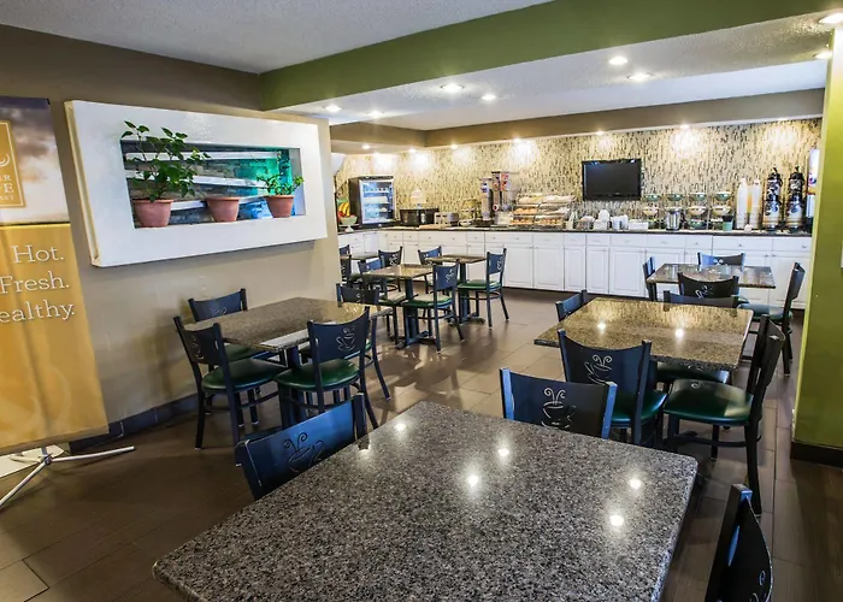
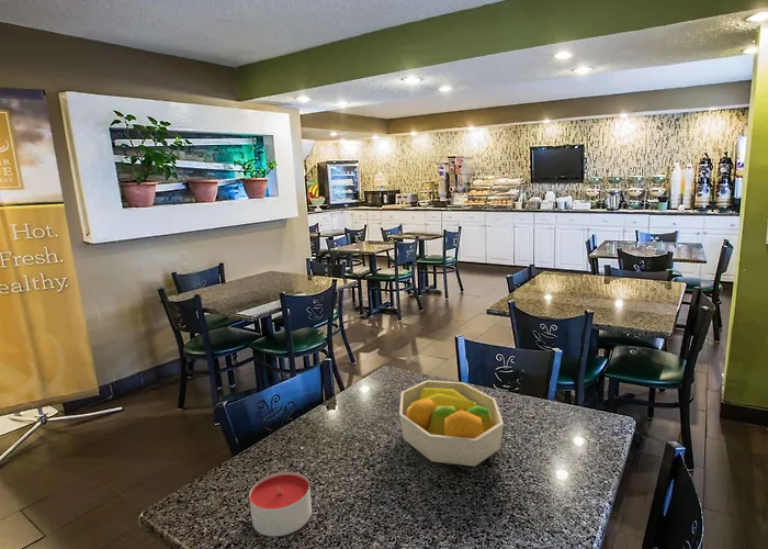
+ fruit bowl [398,379,505,468]
+ candle [248,471,313,537]
